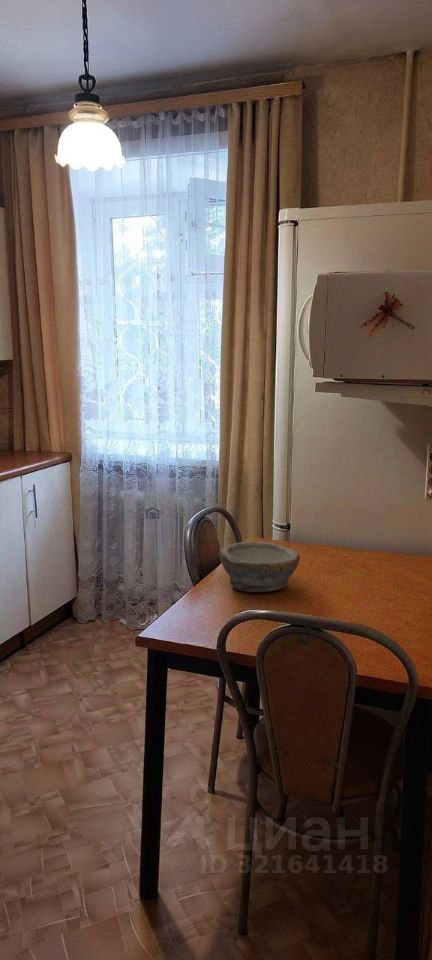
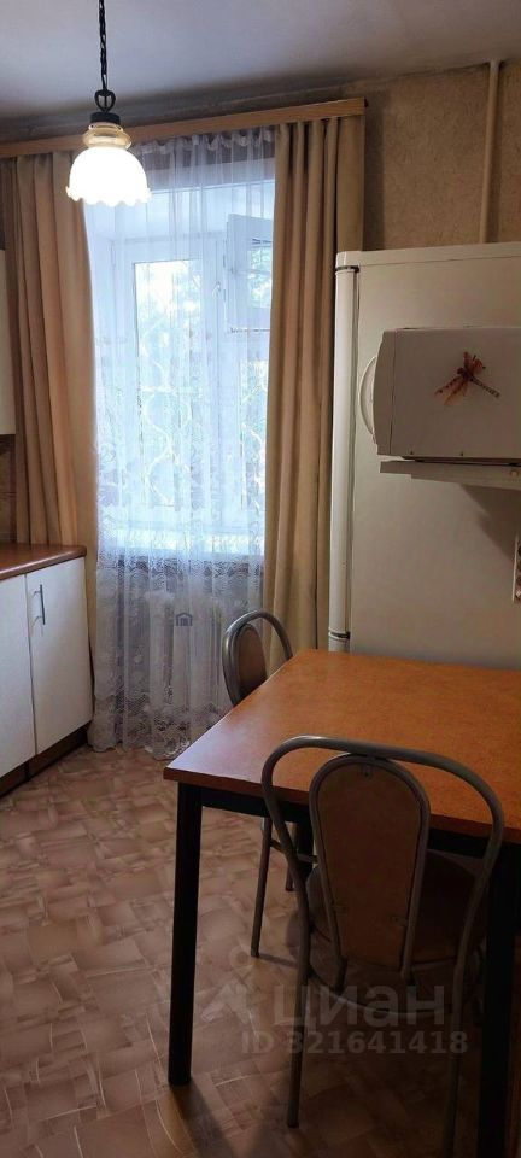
- bowl [218,541,301,593]
